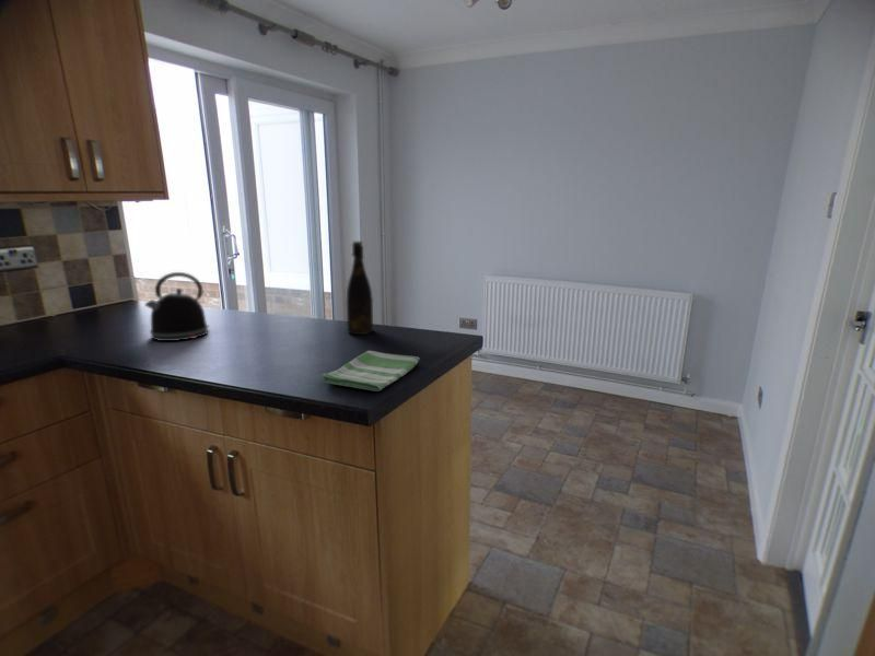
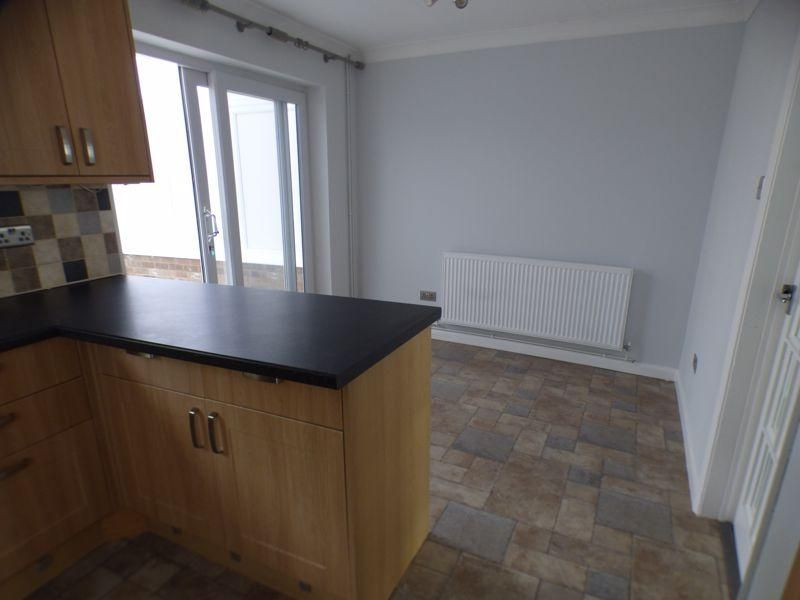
- kettle [143,271,210,342]
- bottle [346,241,374,336]
- dish towel [319,350,420,393]
